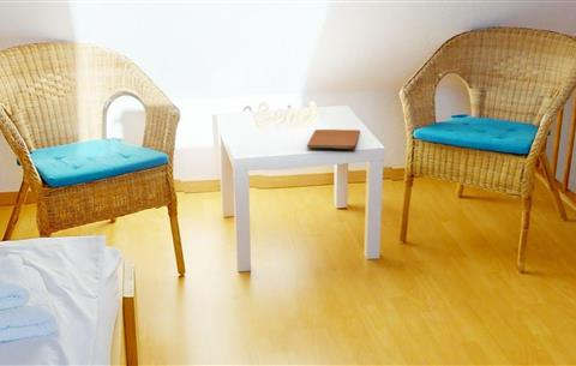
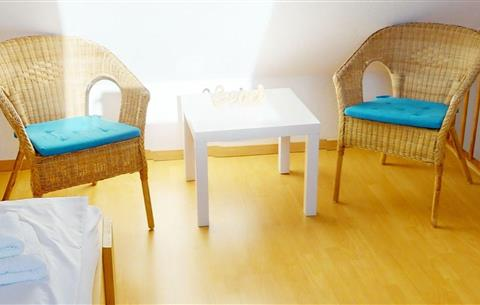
- book [306,128,361,150]
